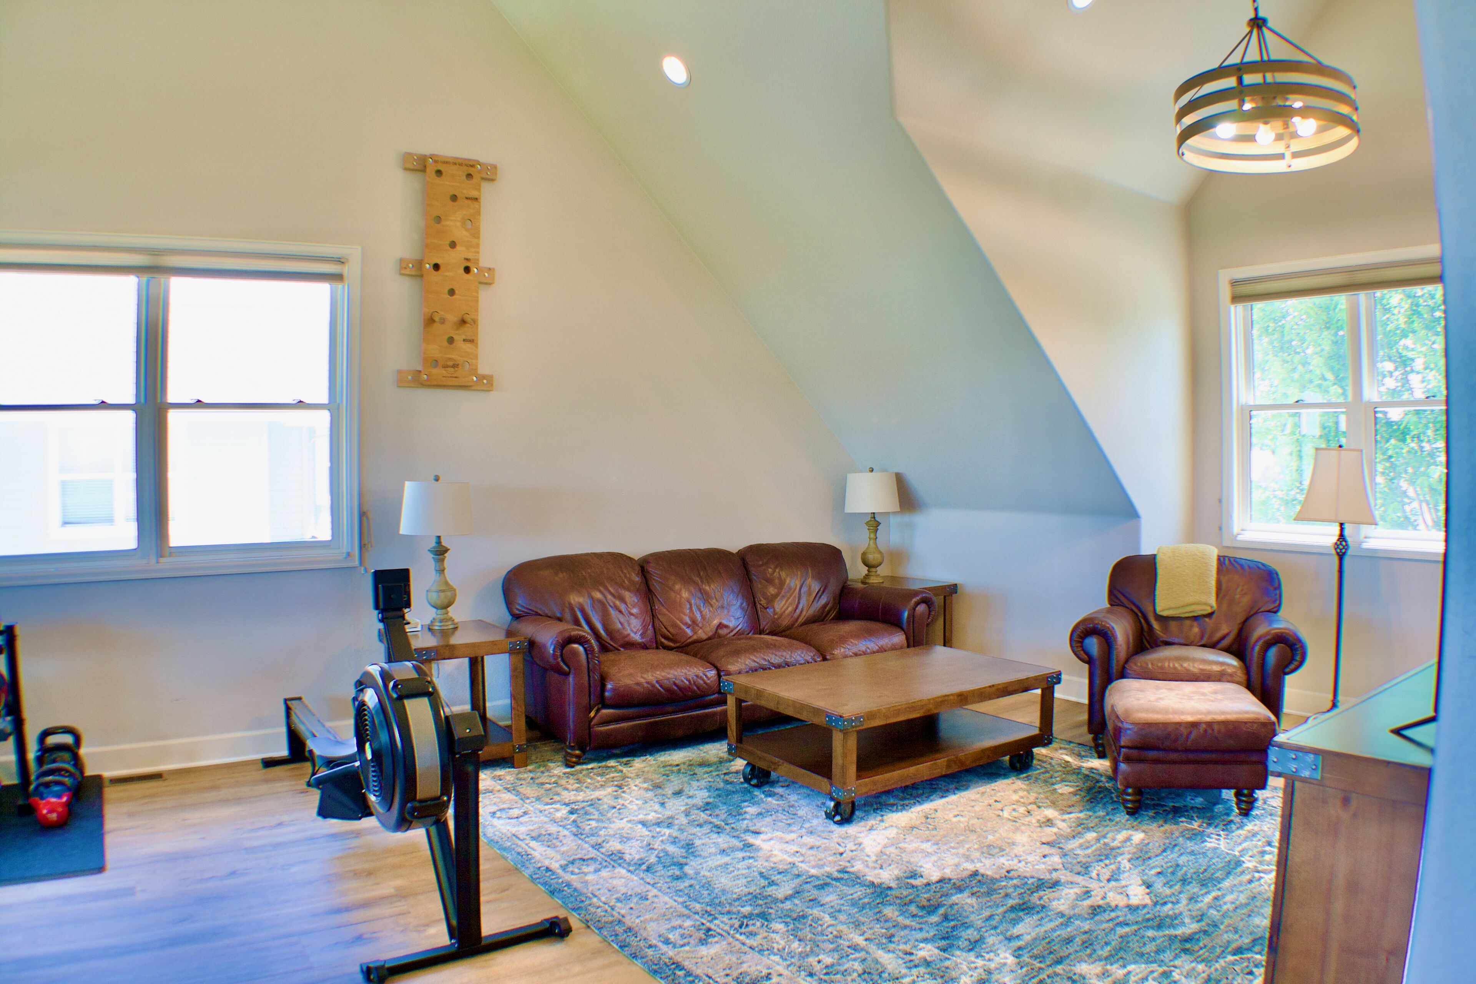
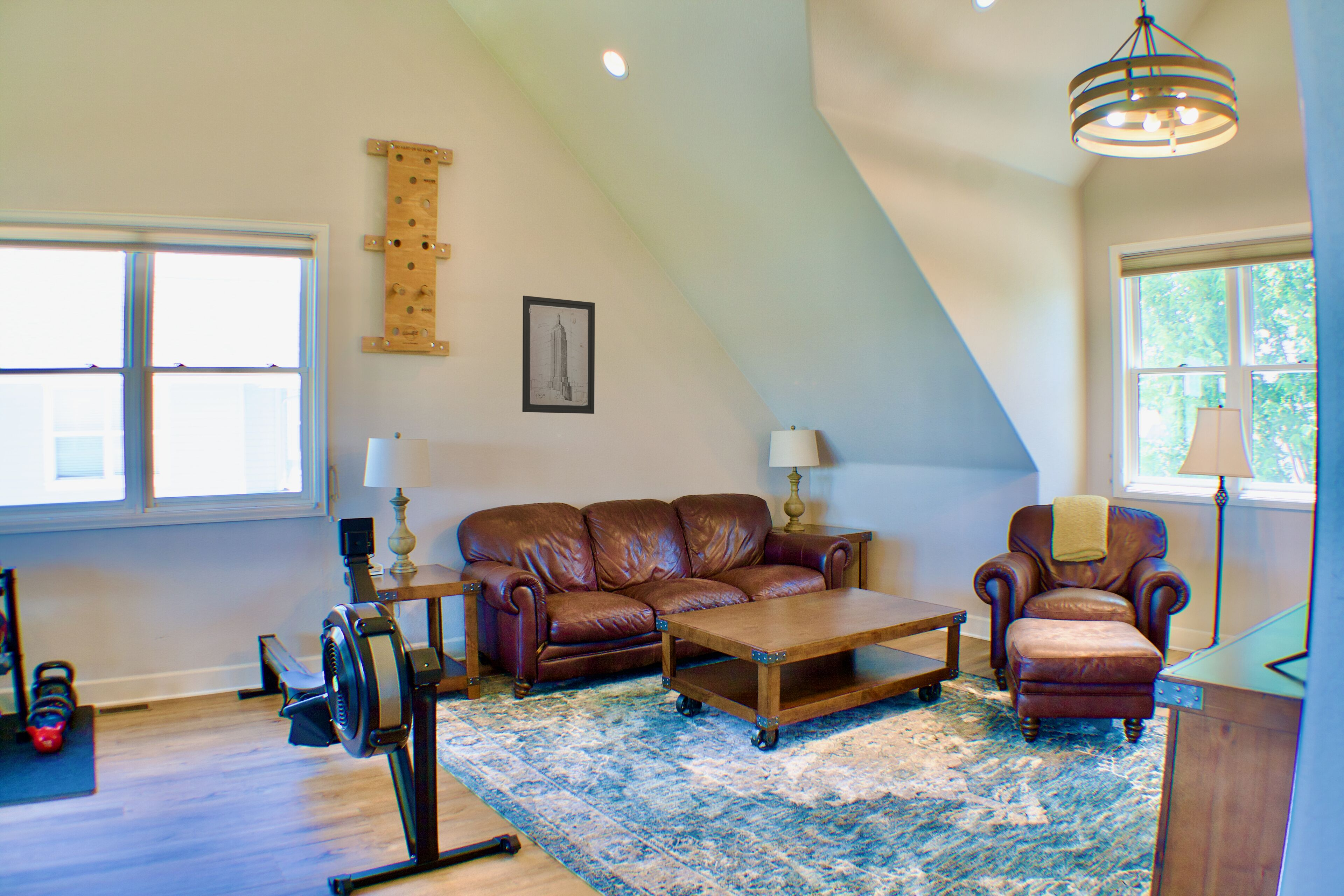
+ wall art [522,295,595,414]
